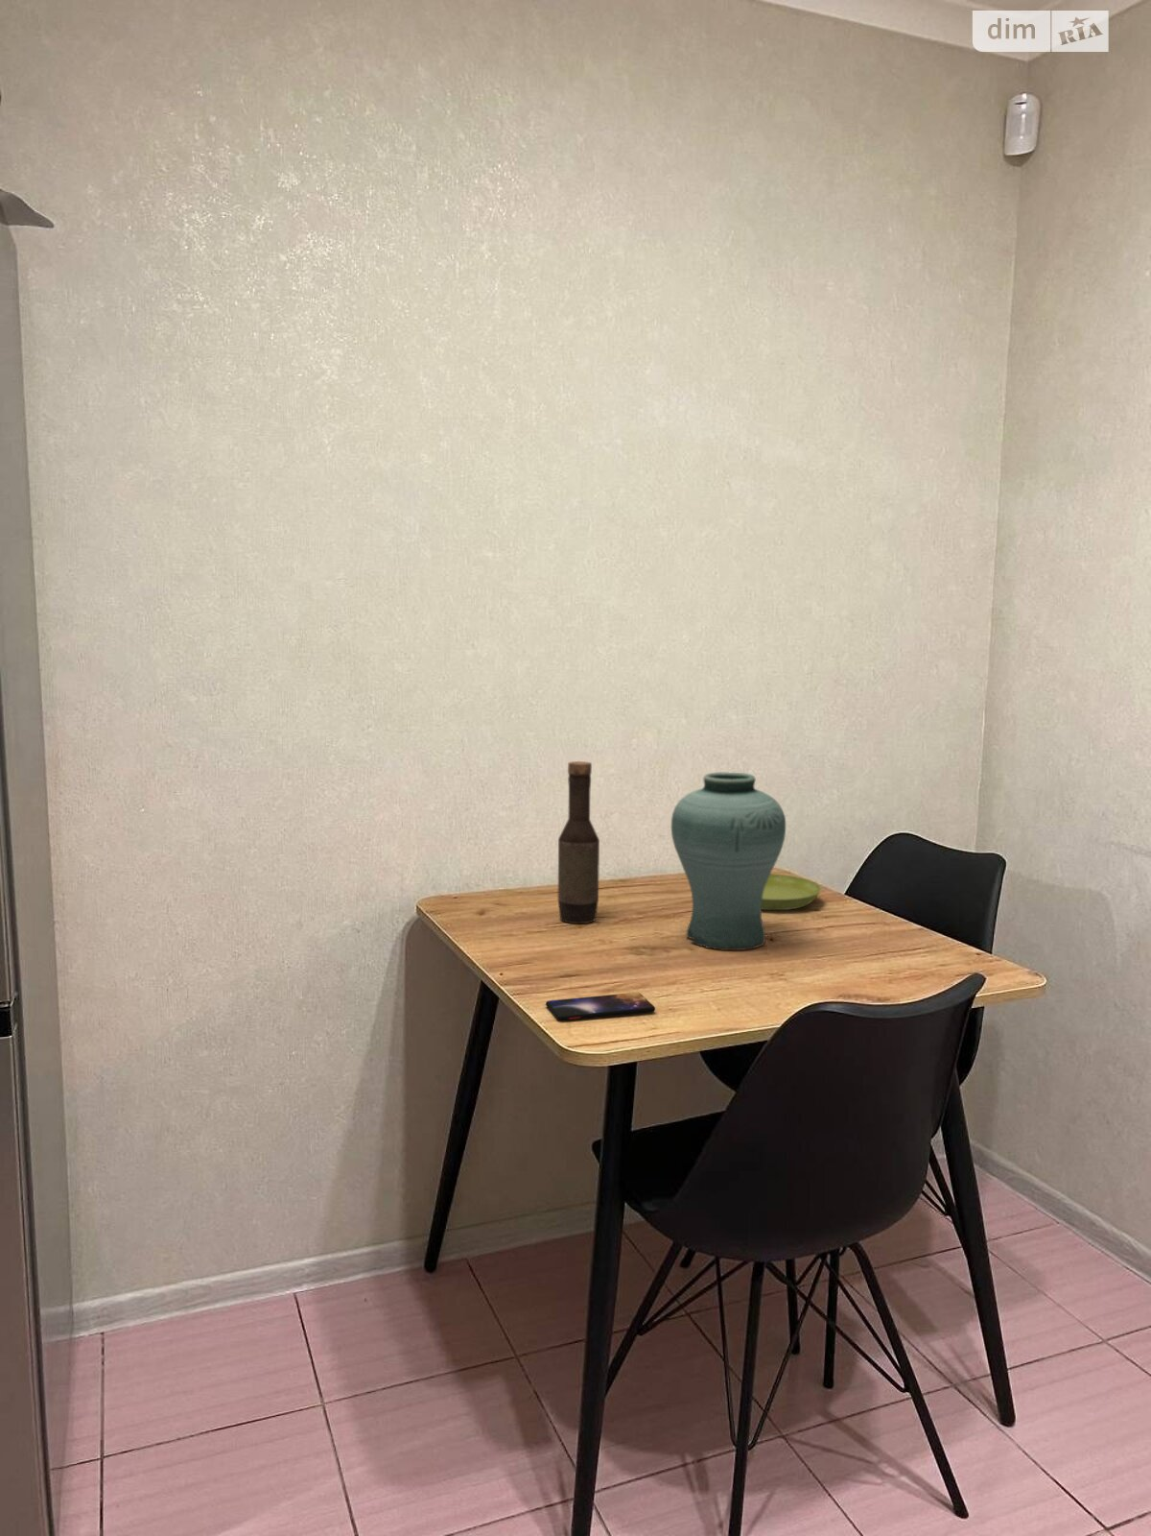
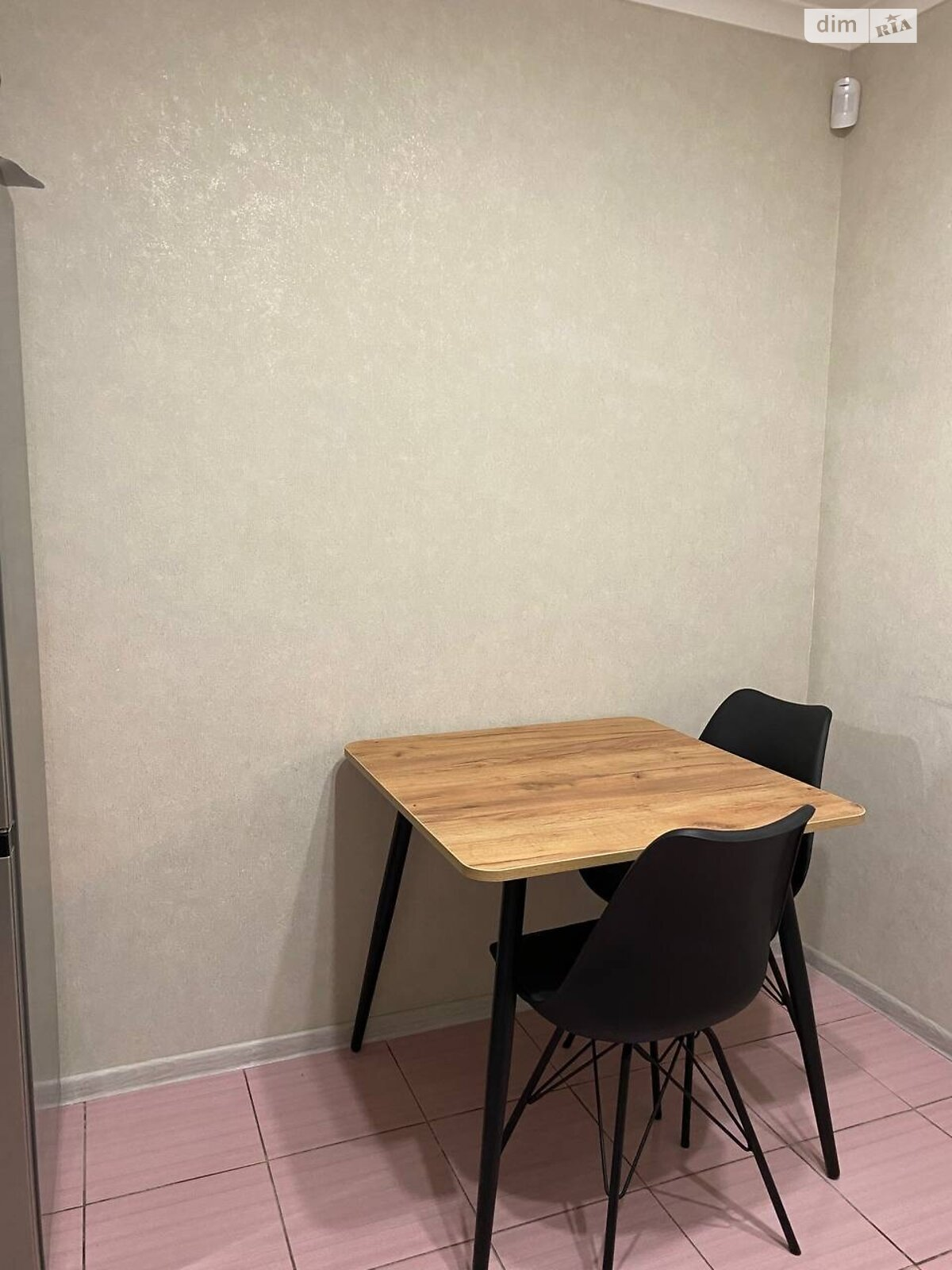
- smartphone [545,992,657,1022]
- saucer [760,873,822,911]
- bottle [557,761,601,924]
- vase [671,772,787,952]
